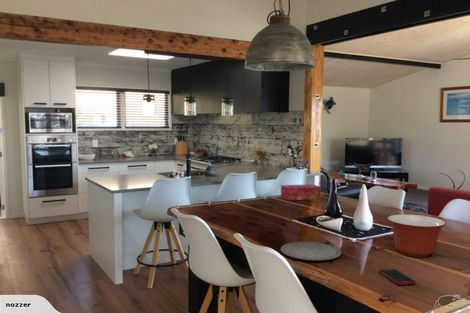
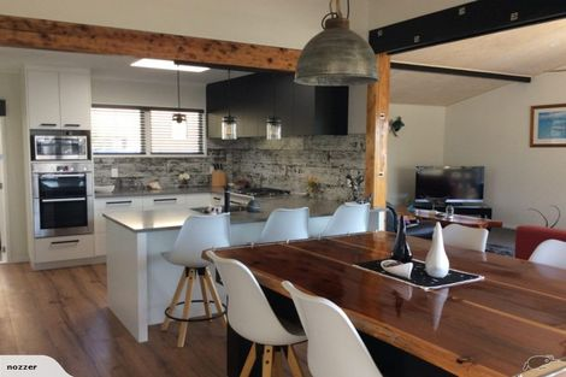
- plate [280,241,342,261]
- tissue box [280,183,322,201]
- cell phone [378,268,417,286]
- mixing bowl [387,214,446,258]
